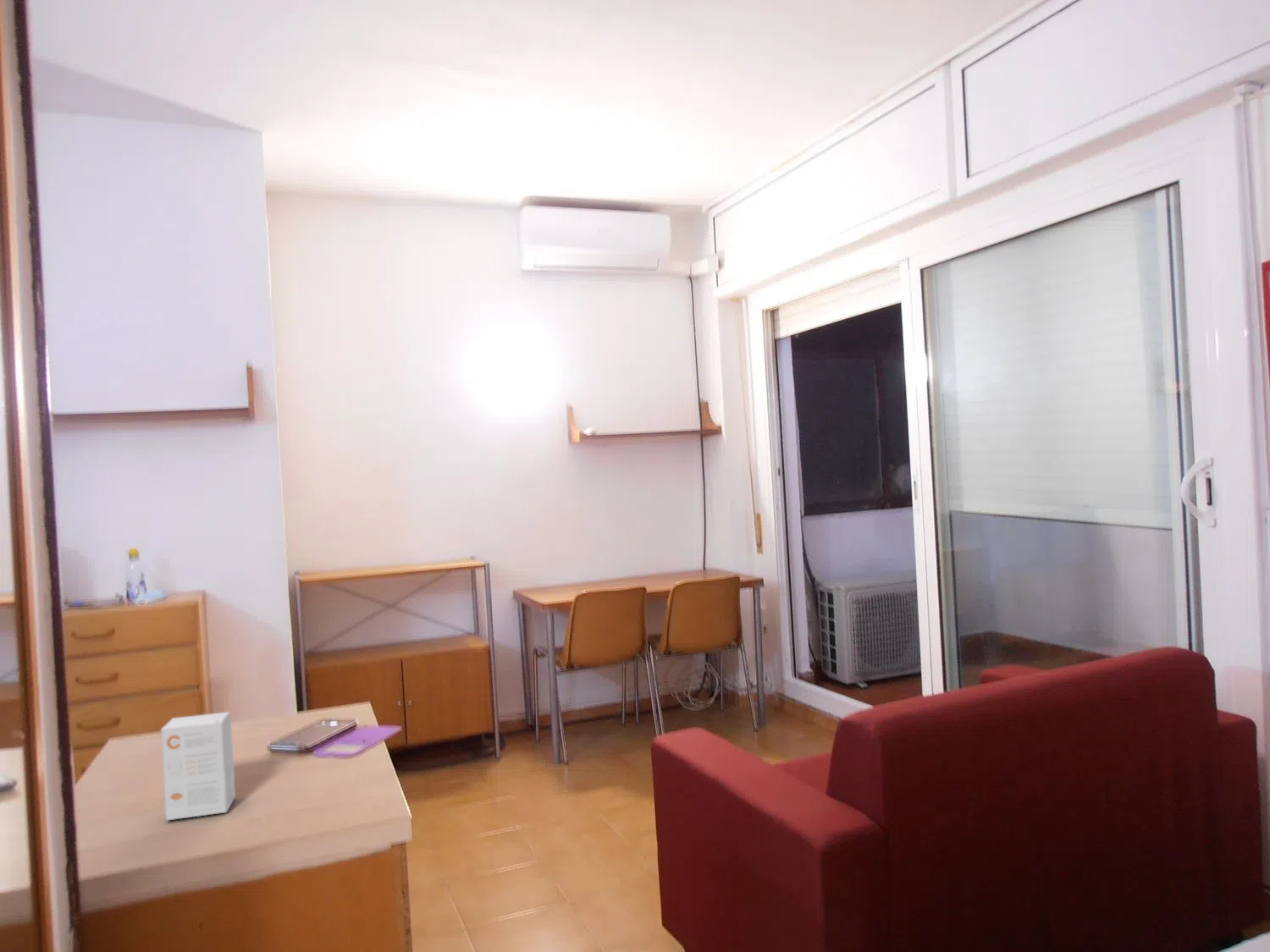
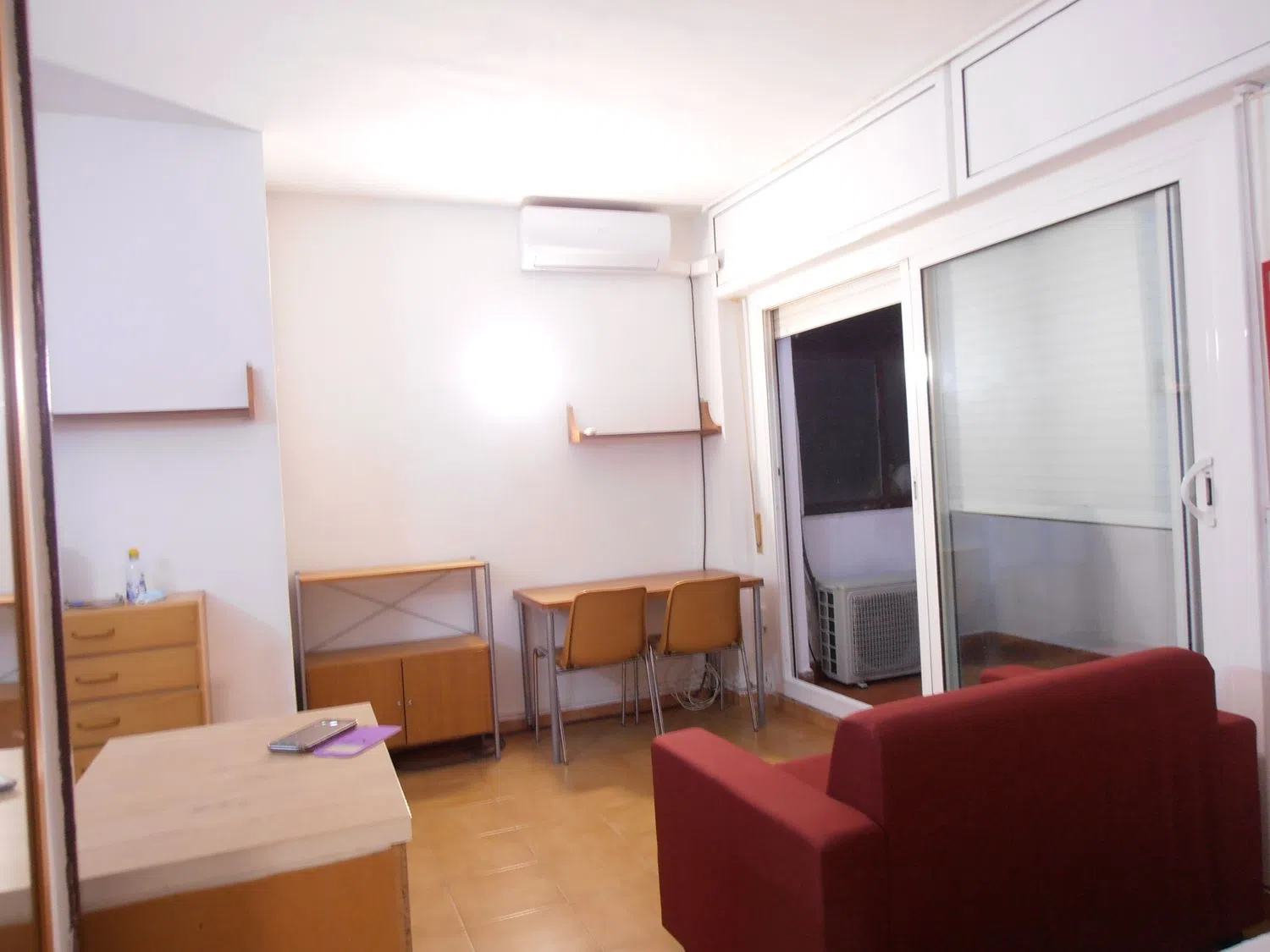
- small box [160,711,236,822]
